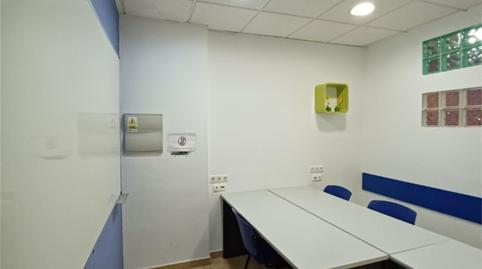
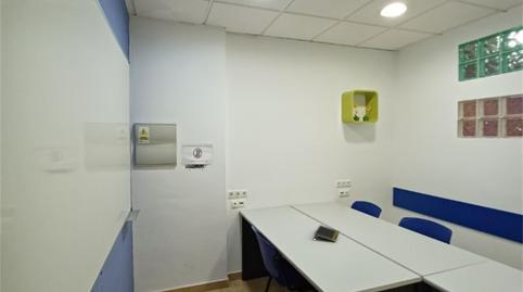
+ notepad [314,224,341,243]
